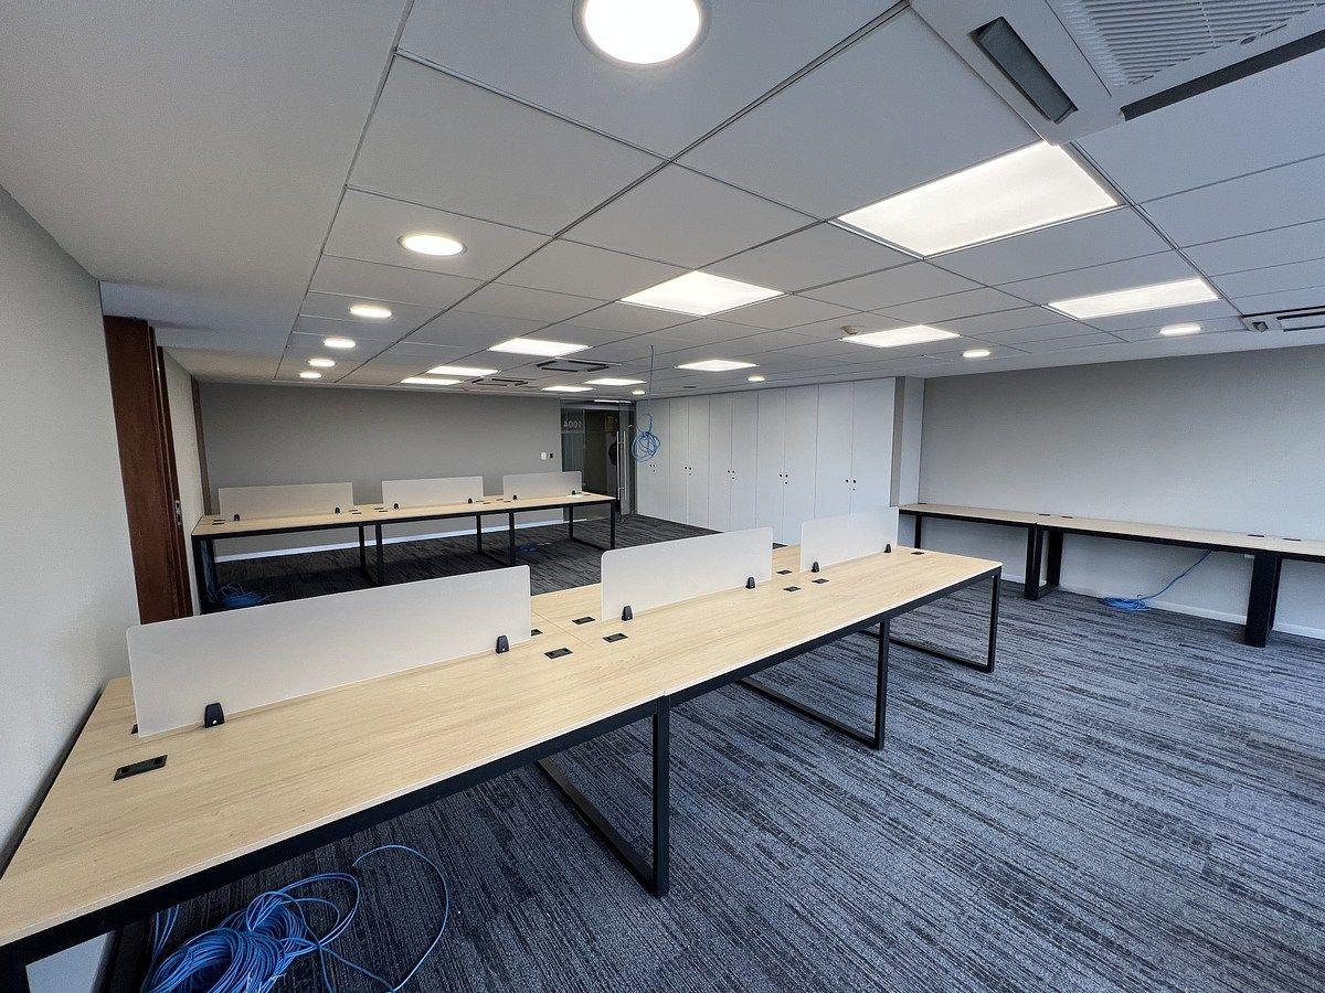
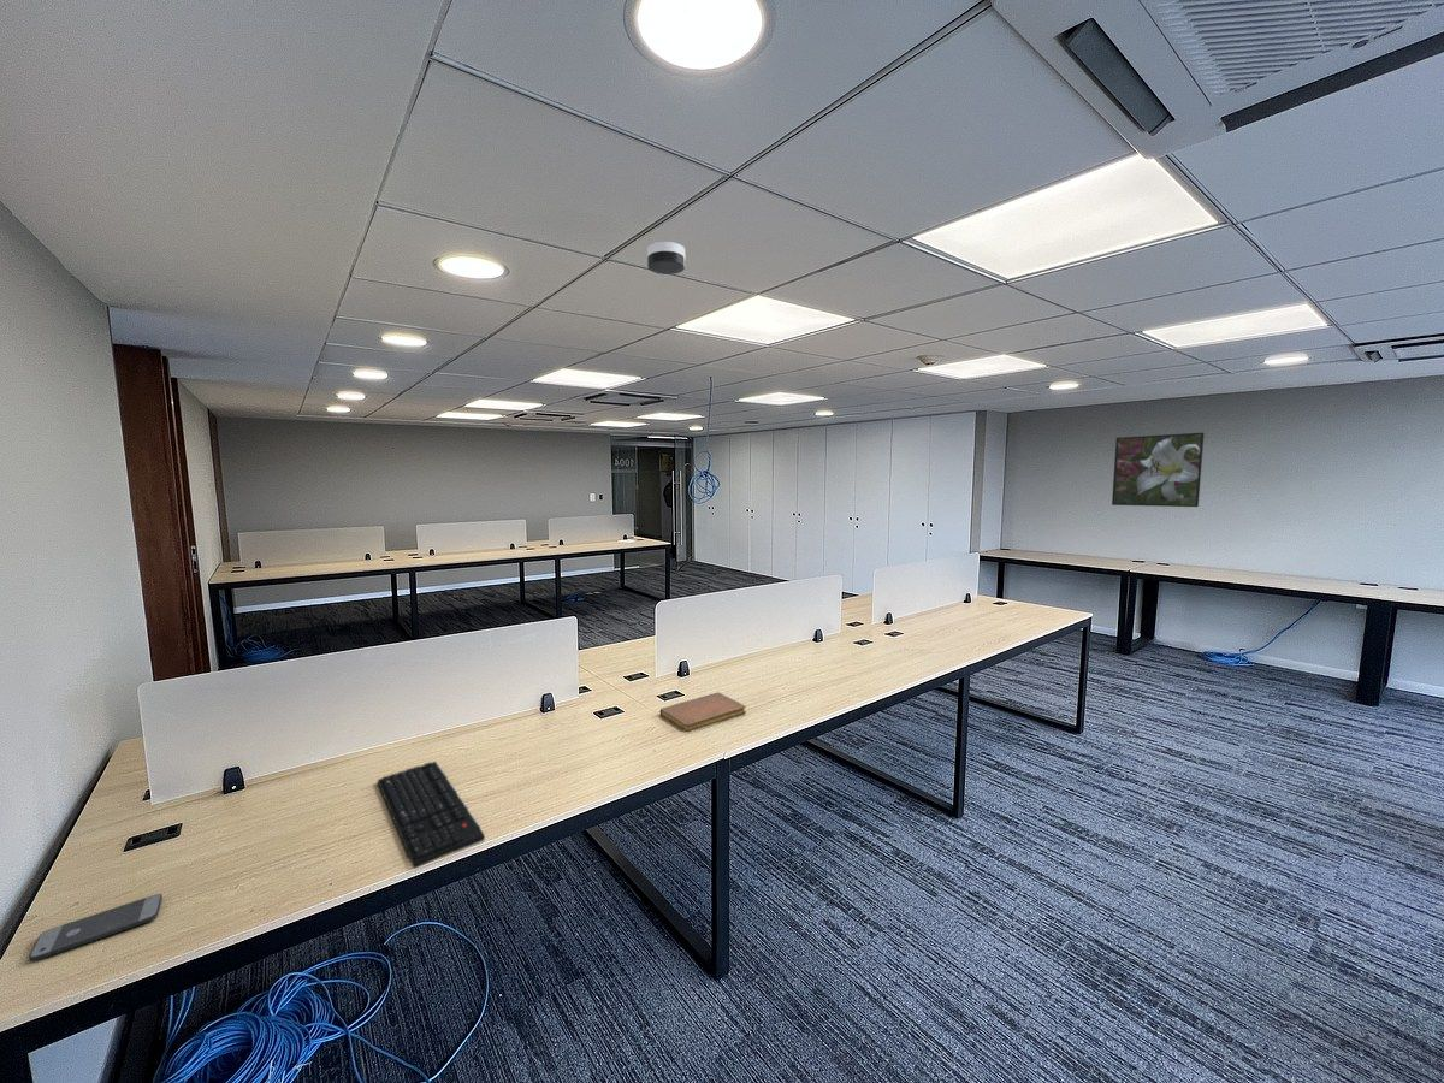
+ keyboard [377,761,486,870]
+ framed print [1111,432,1206,508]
+ smoke detector [646,241,686,276]
+ smartphone [28,893,164,963]
+ notebook [659,691,747,733]
